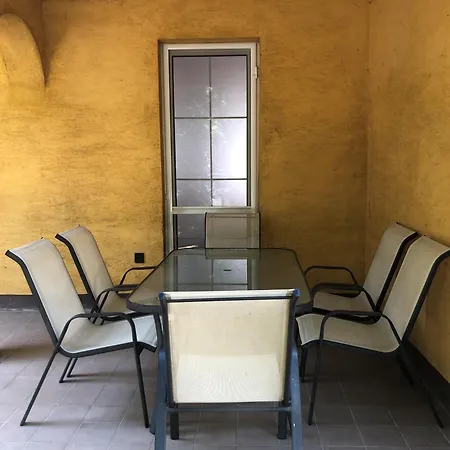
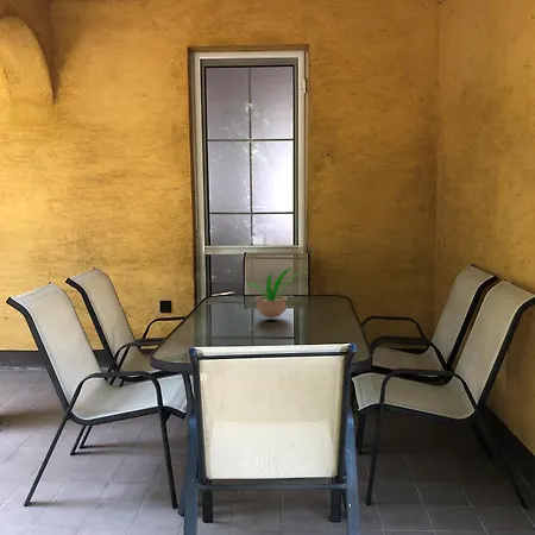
+ potted plant [246,266,303,319]
